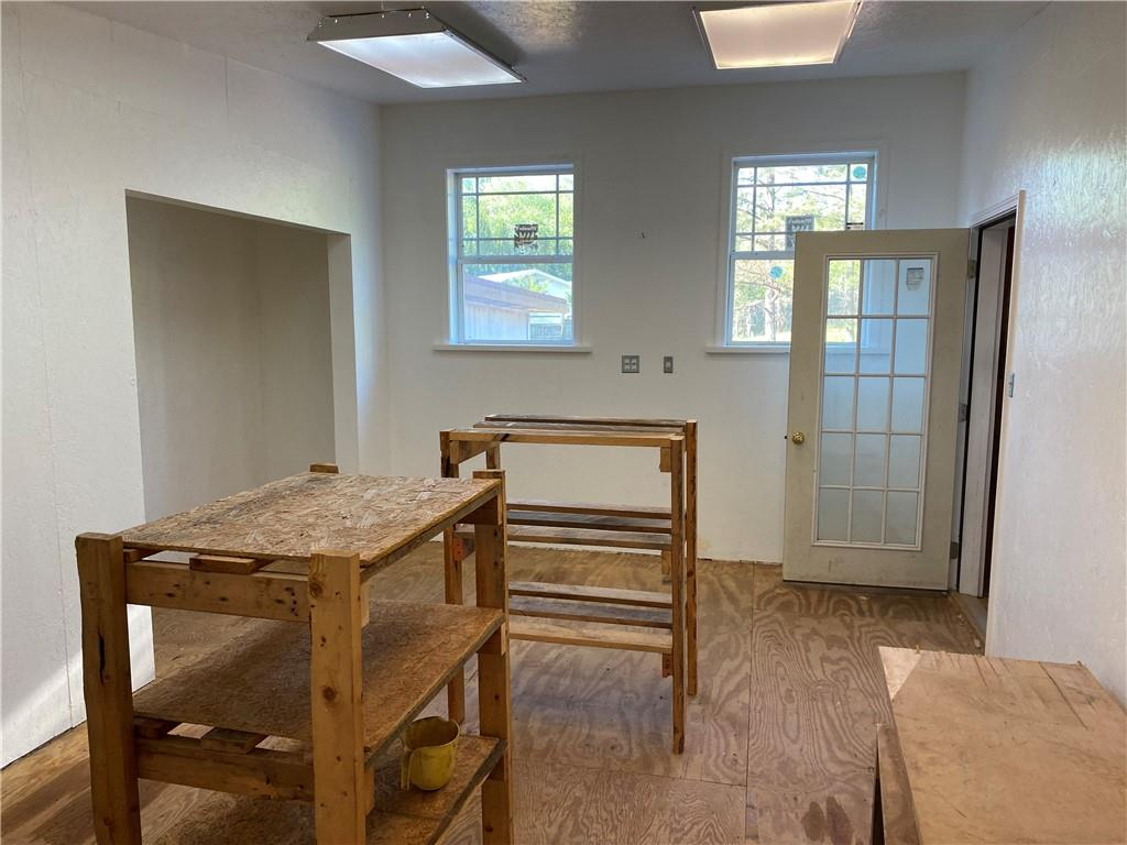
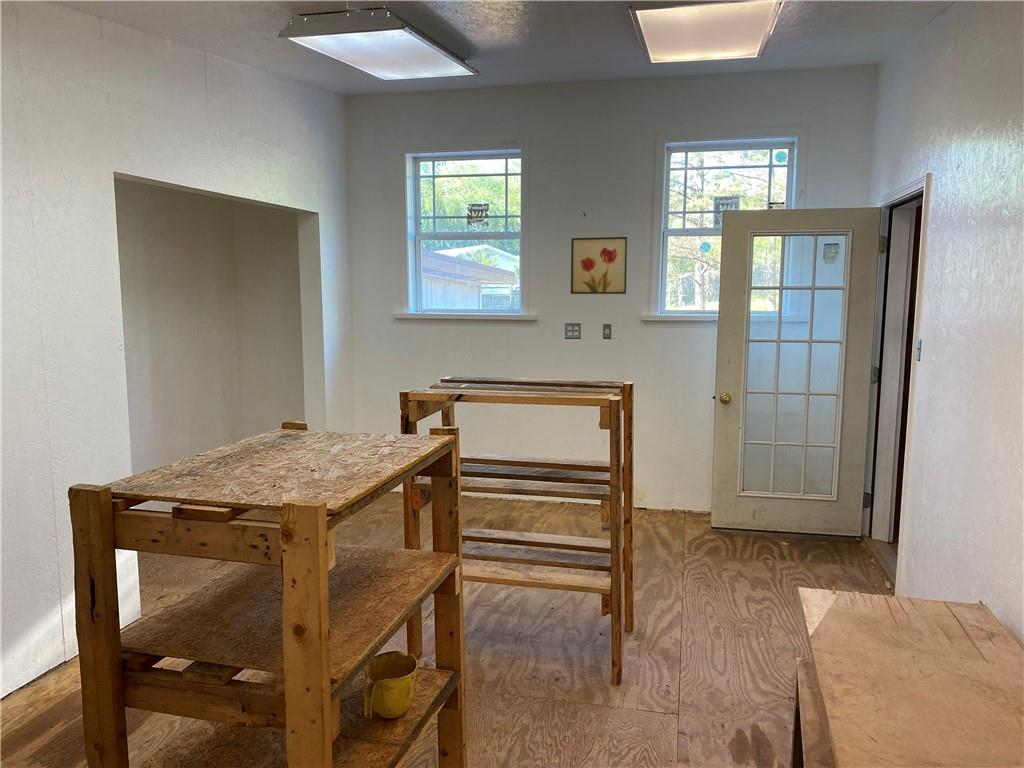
+ wall art [570,236,628,295]
